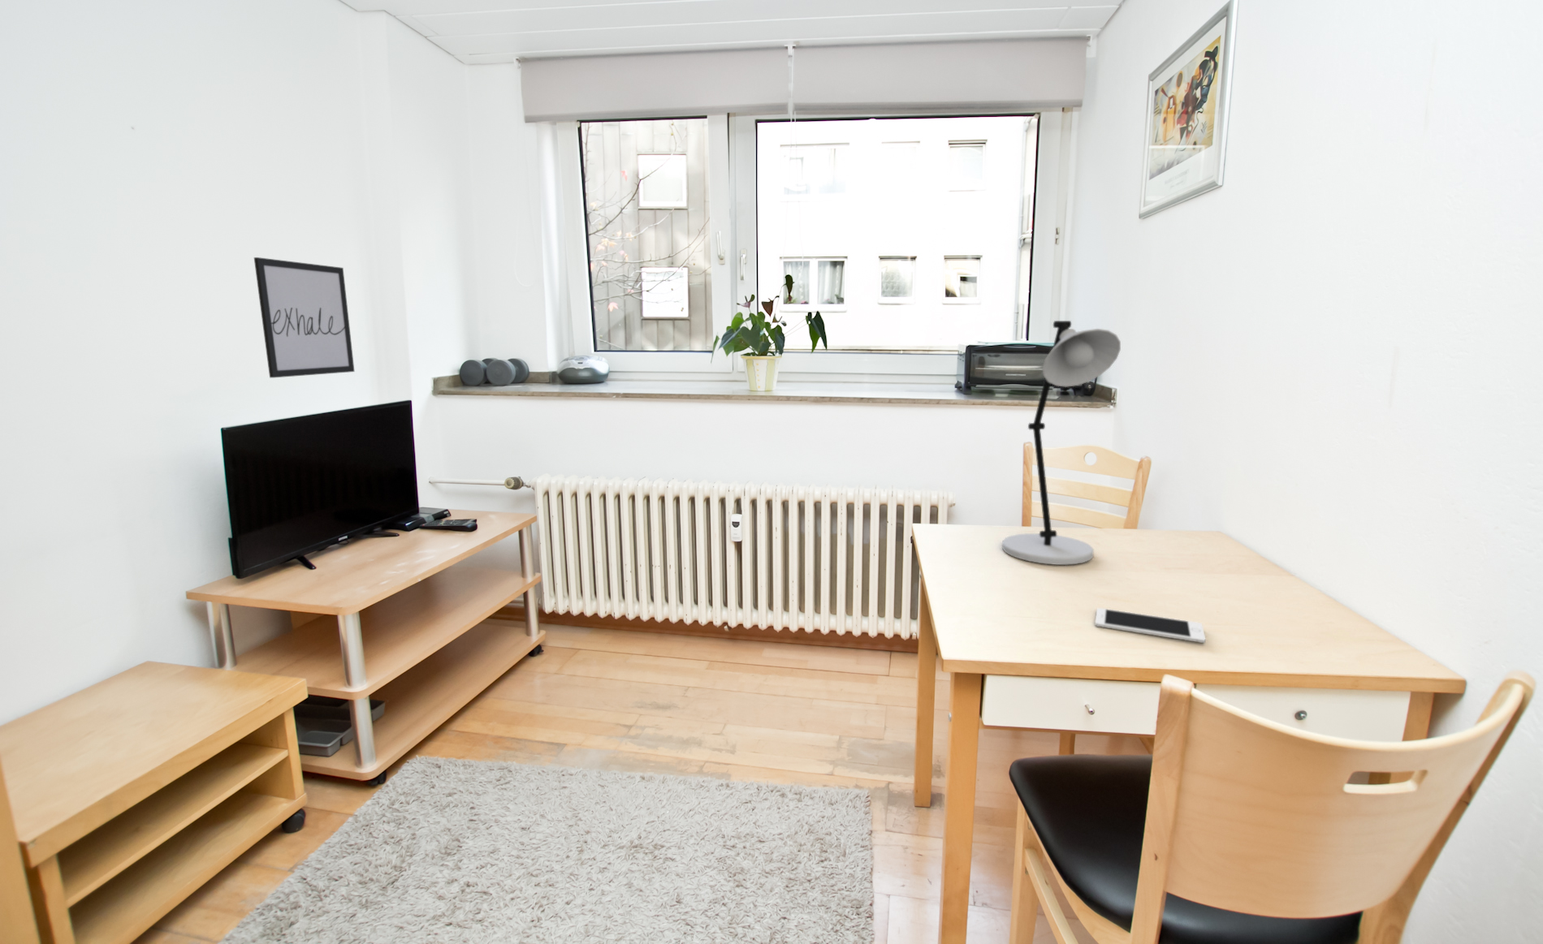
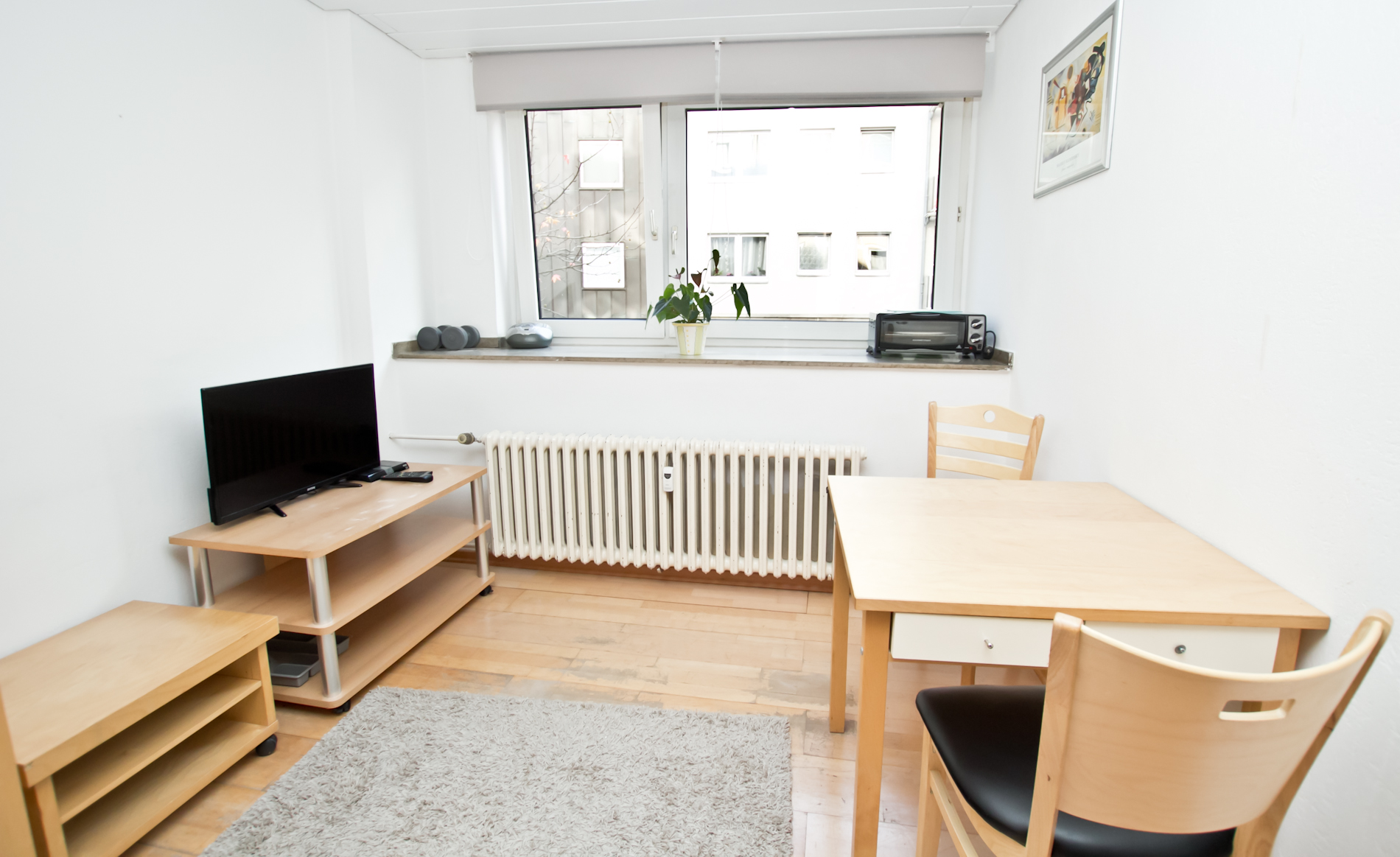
- cell phone [1094,607,1206,643]
- desk lamp [1002,319,1122,566]
- wall art [253,257,355,378]
